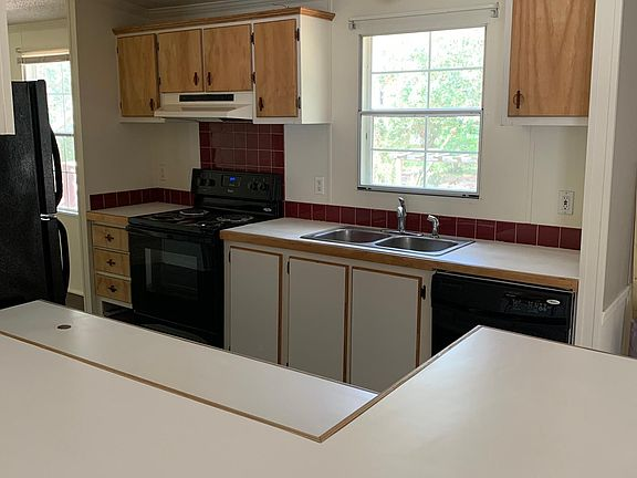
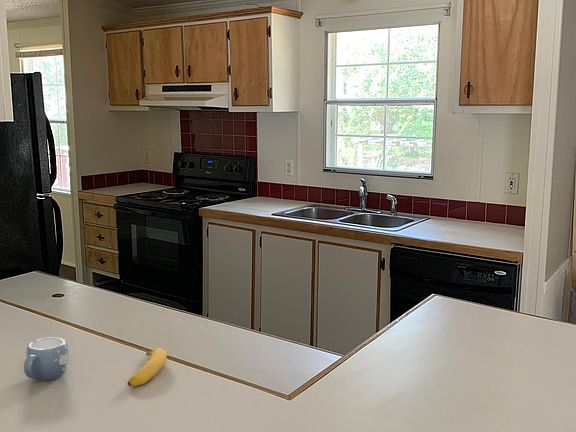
+ mug [23,336,69,382]
+ banana [127,347,168,388]
